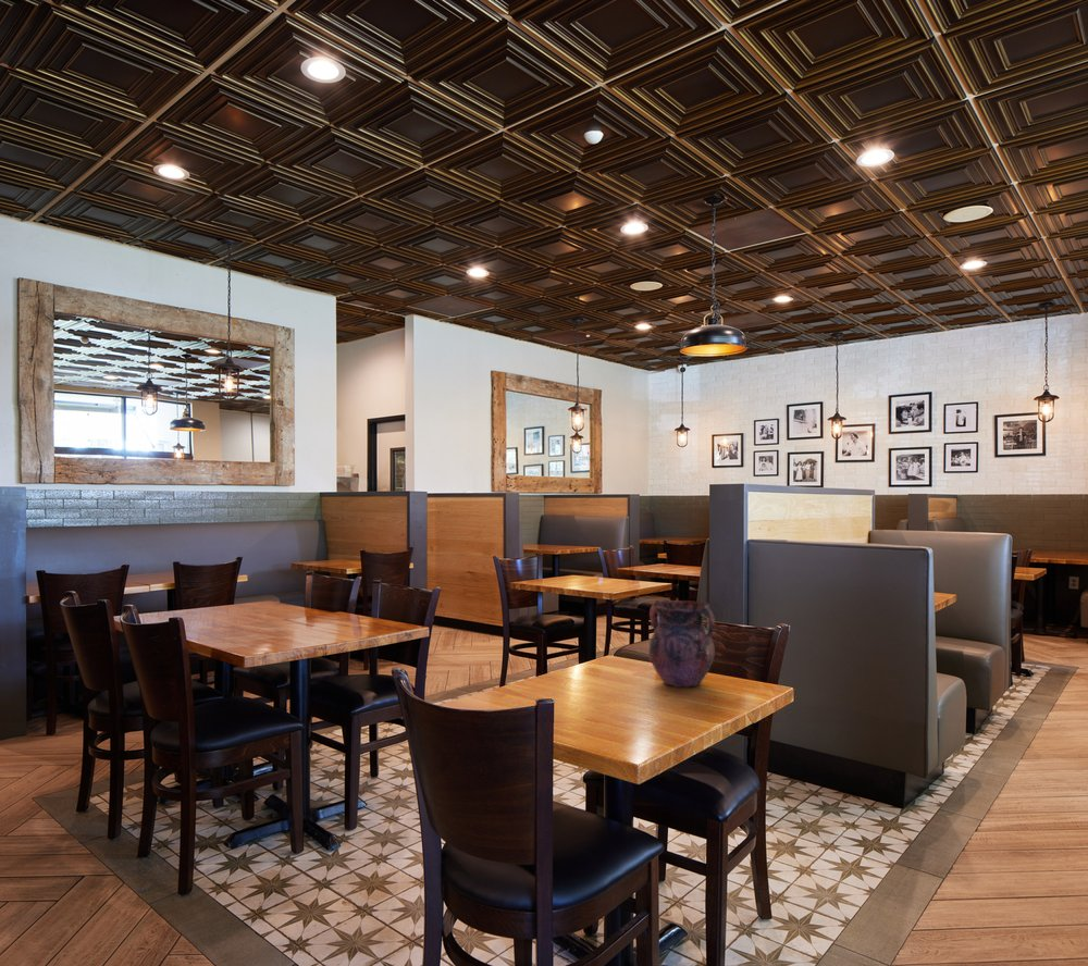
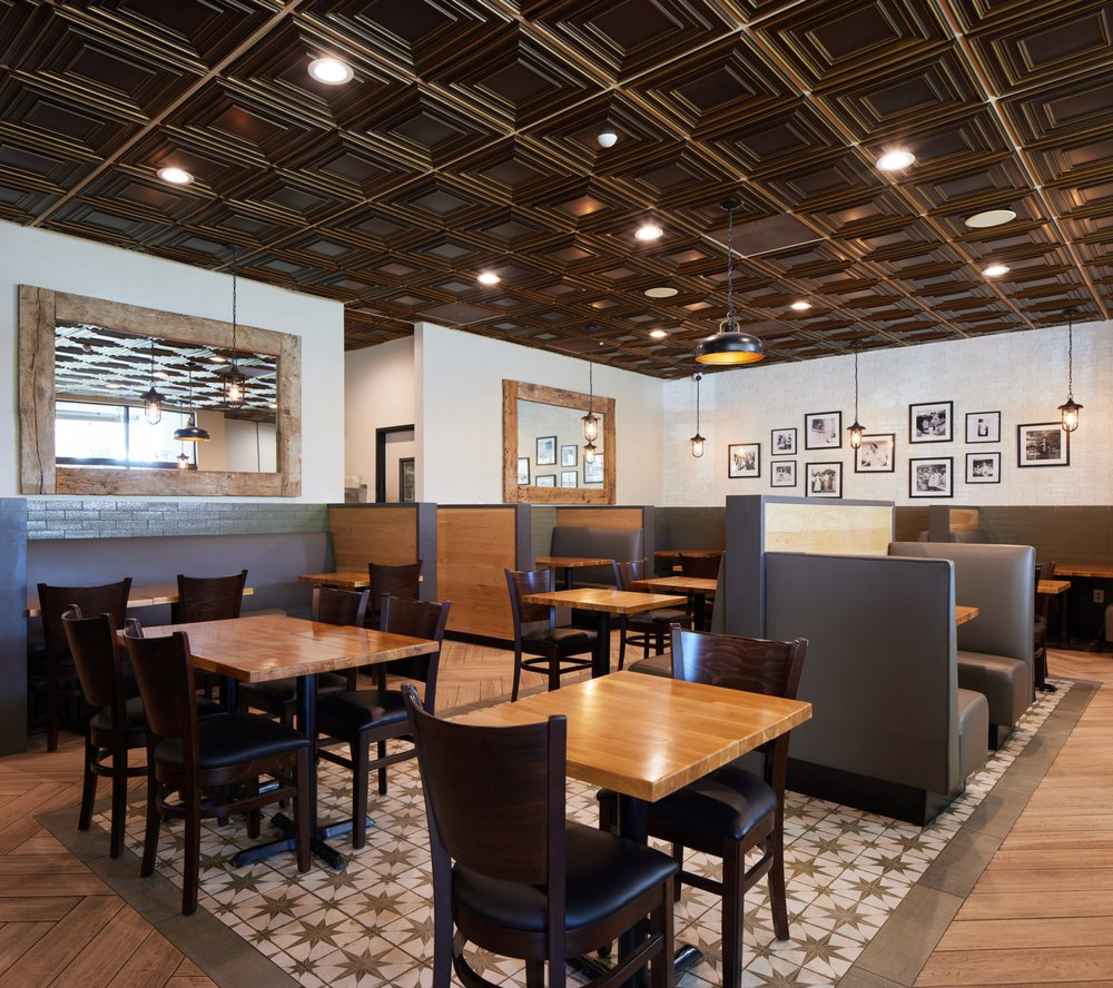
- vase [647,599,716,689]
